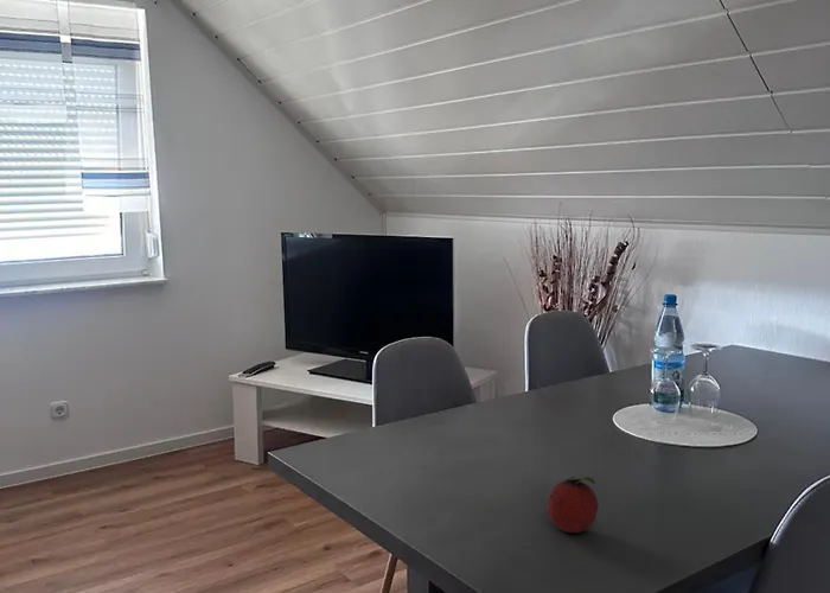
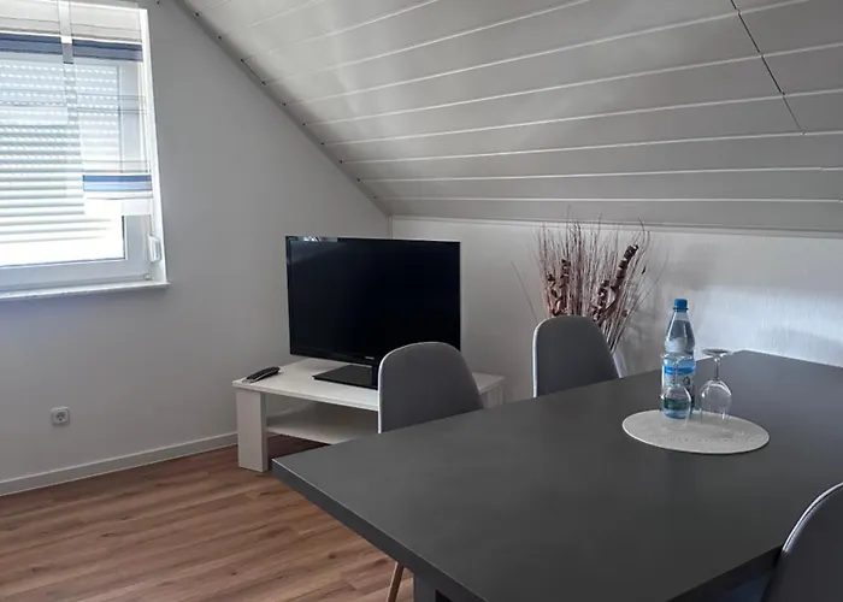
- fruit [547,476,600,534]
